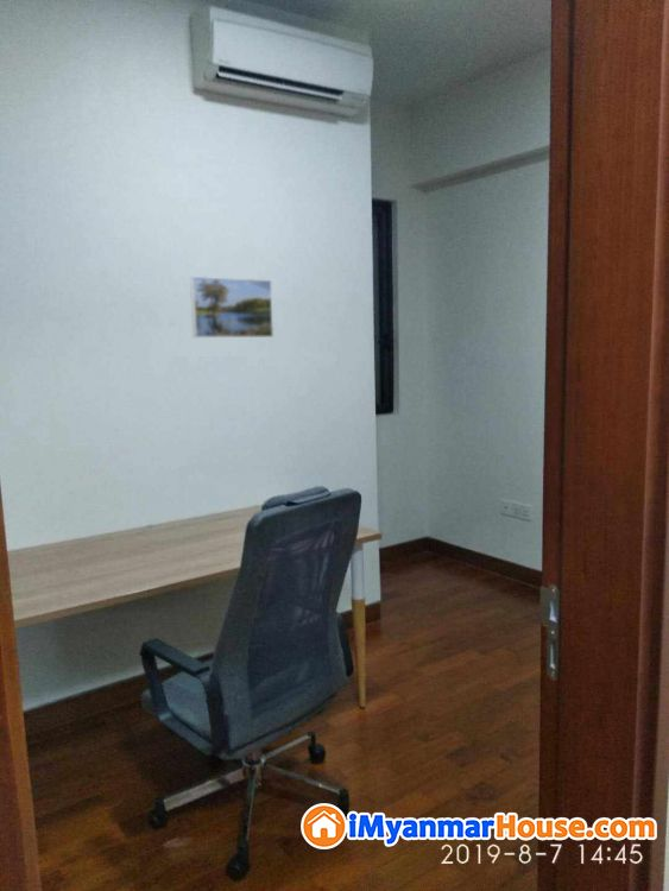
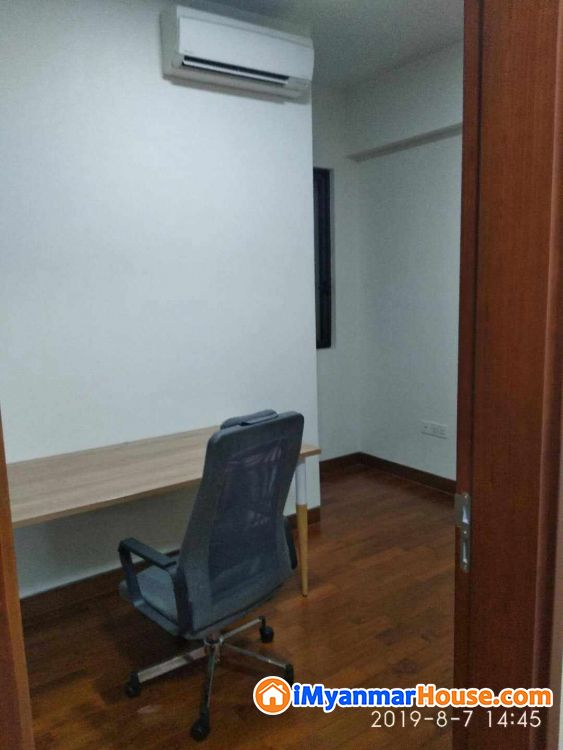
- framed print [189,276,274,339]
